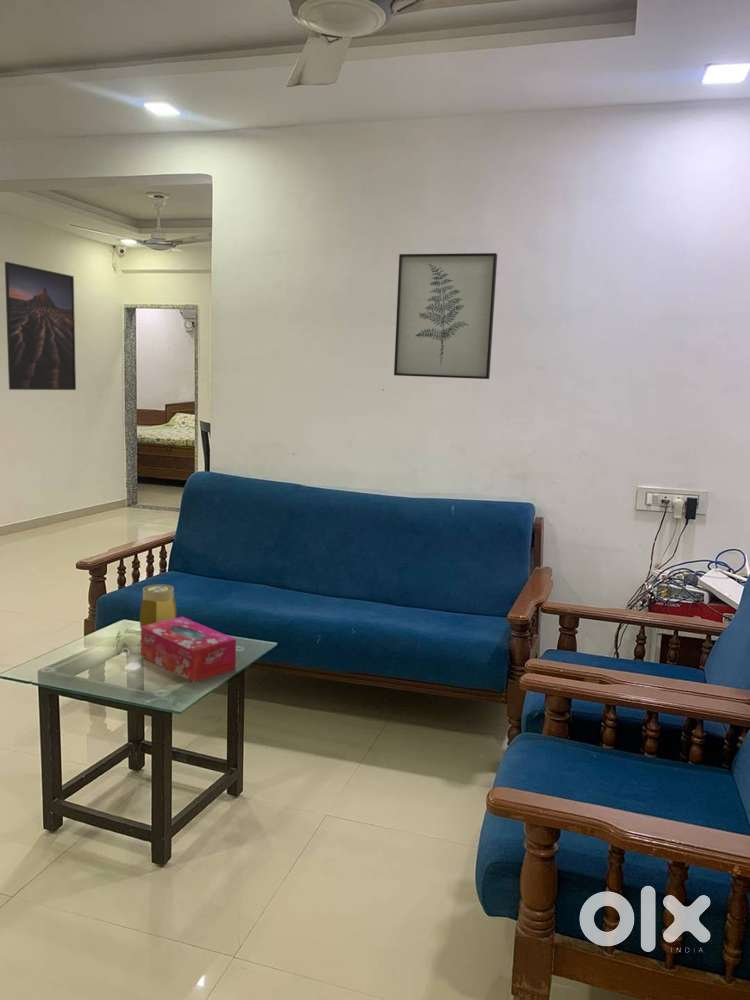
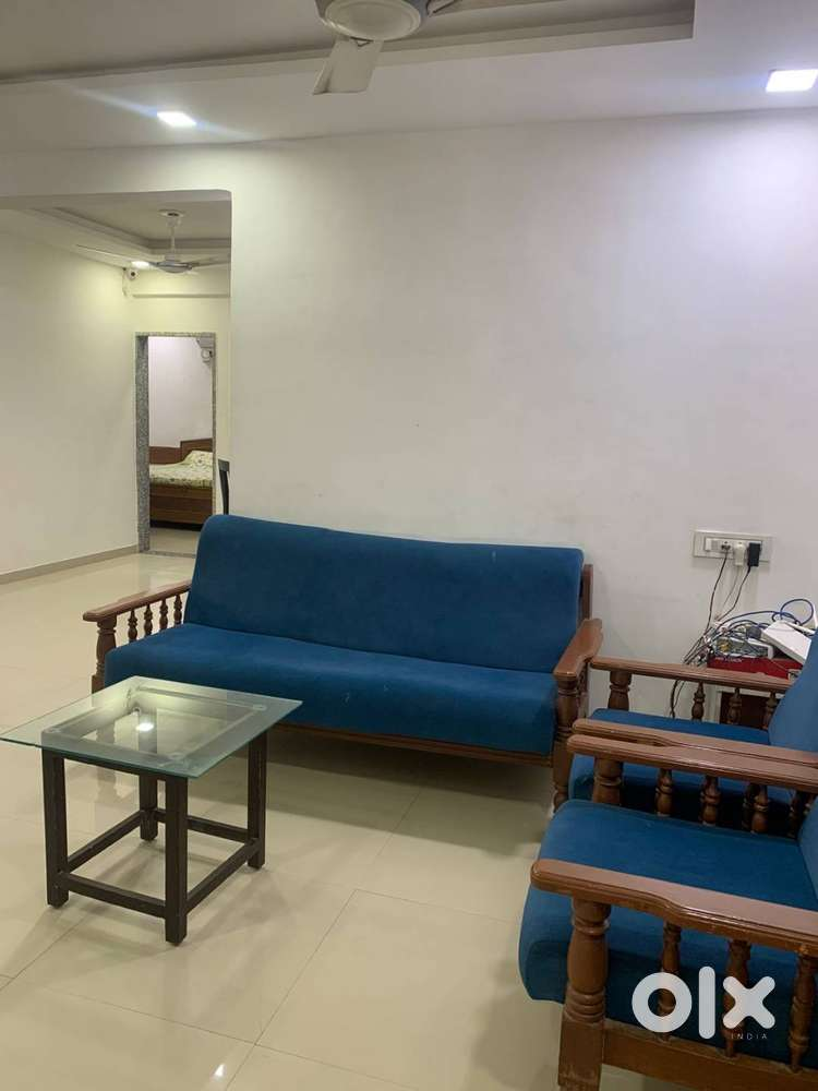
- jar [139,584,177,628]
- tissue box [140,616,237,683]
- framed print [4,261,77,391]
- wall art [393,252,498,380]
